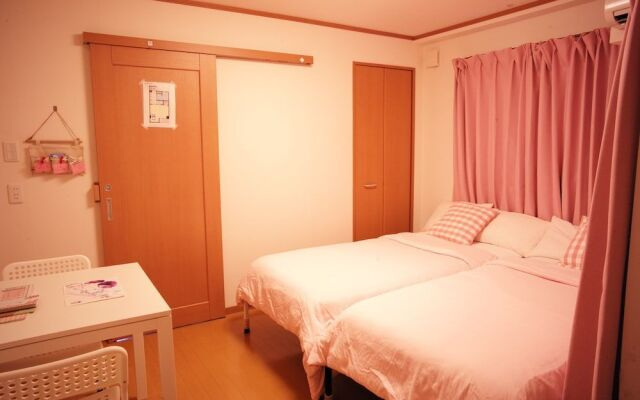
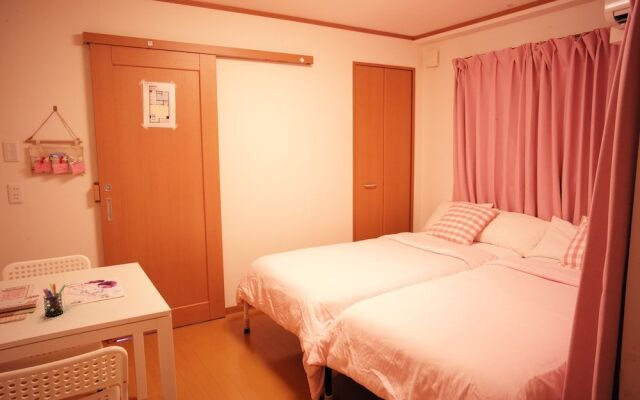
+ pen holder [42,282,67,318]
